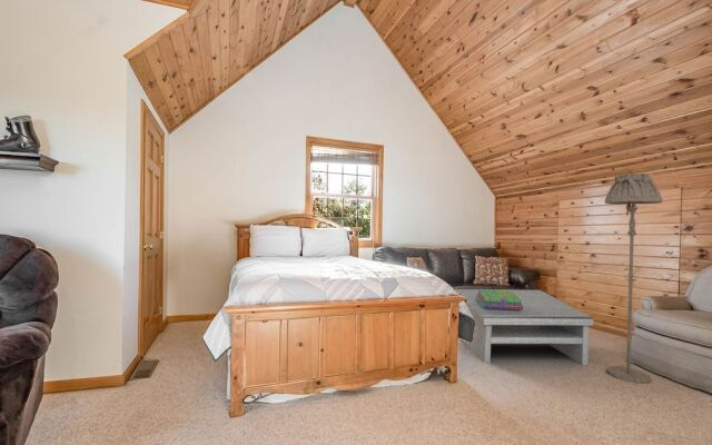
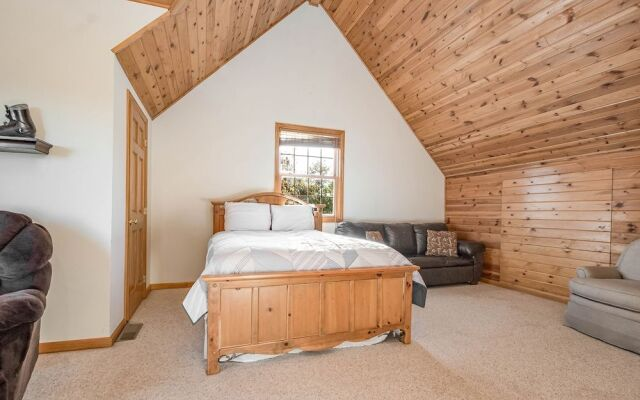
- floor lamp [604,172,664,385]
- coffee table [454,288,594,365]
- stack of books [476,288,523,309]
